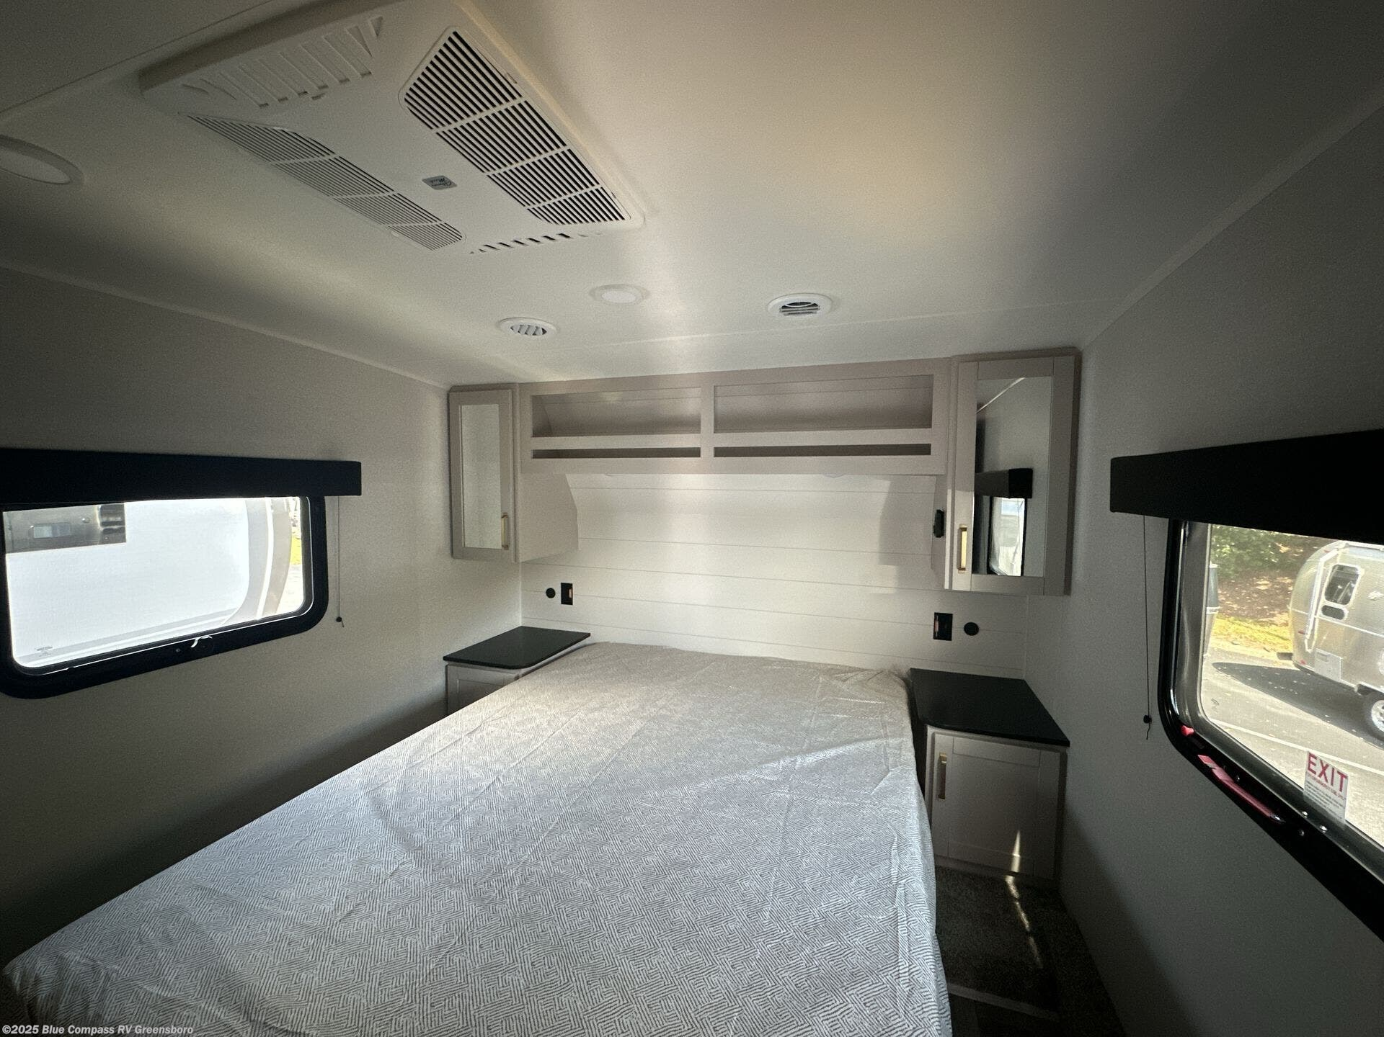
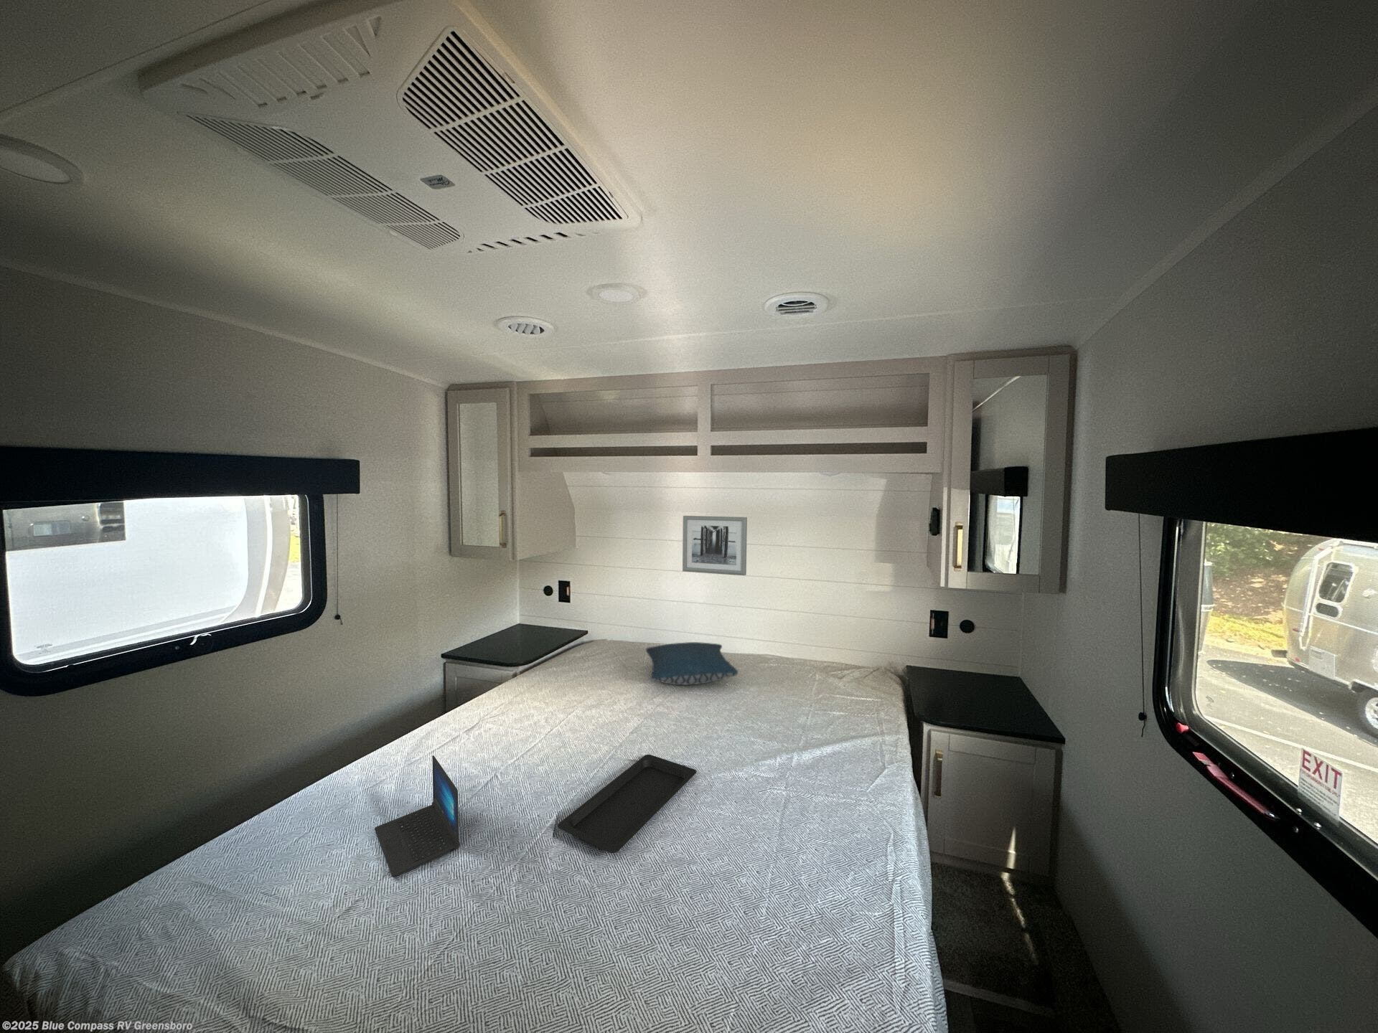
+ laptop [374,754,461,878]
+ pillow [646,641,739,686]
+ wall art [681,515,748,576]
+ serving tray [557,754,697,854]
